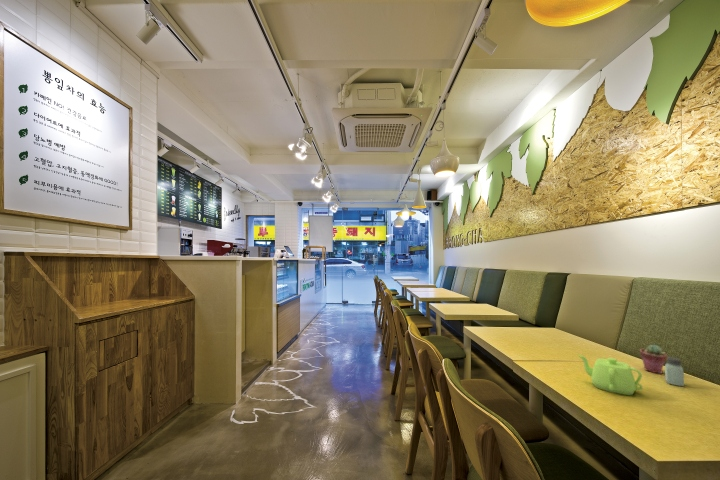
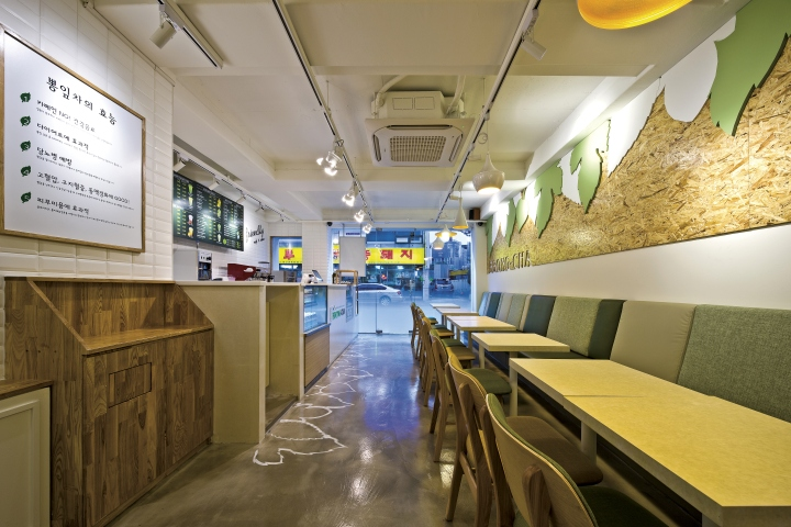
- teapot [576,353,644,396]
- potted succulent [639,344,668,375]
- saltshaker [664,356,685,387]
